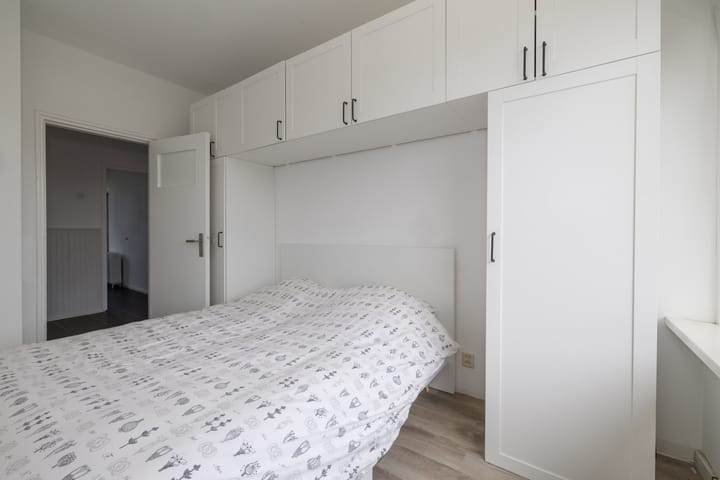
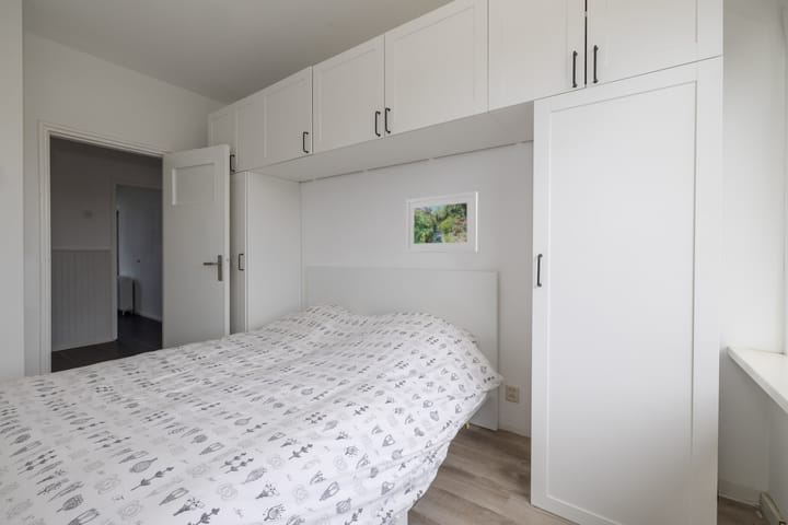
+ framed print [405,190,478,254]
